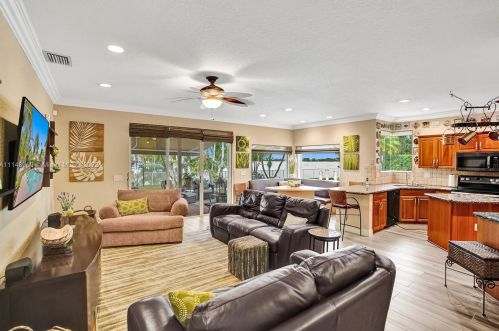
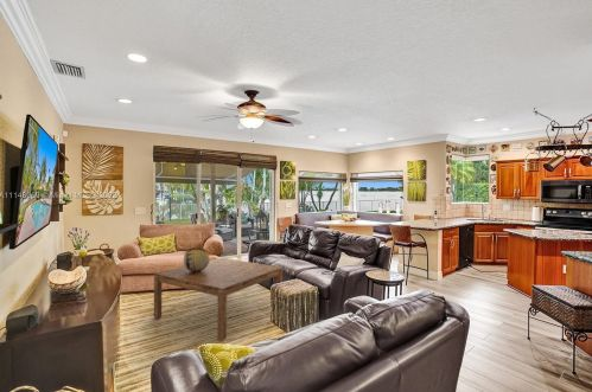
+ coffee table [153,257,284,341]
+ decorative sphere [183,246,210,272]
